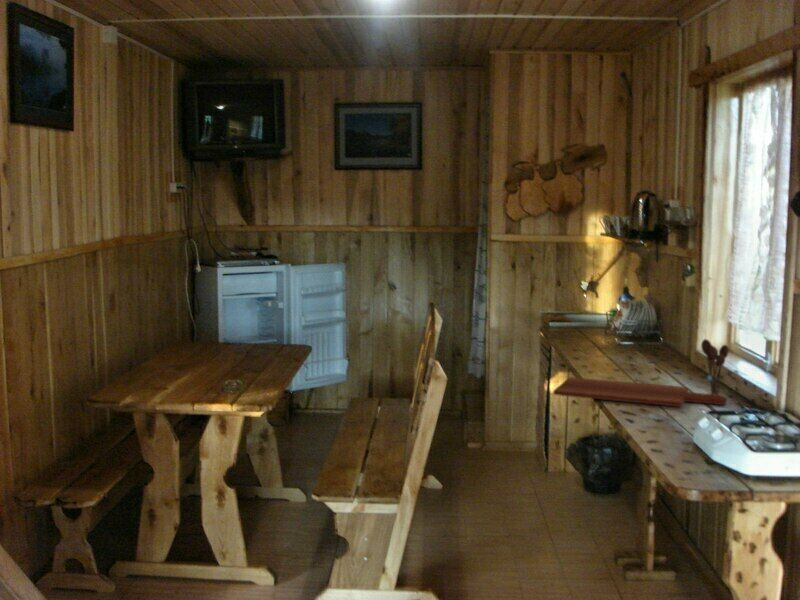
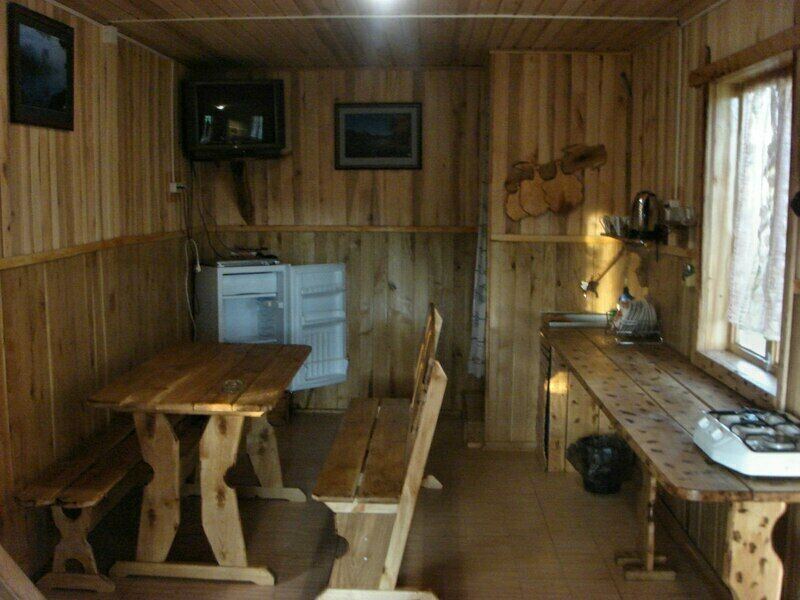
- utensil holder [700,338,730,395]
- cutting board [552,376,728,408]
